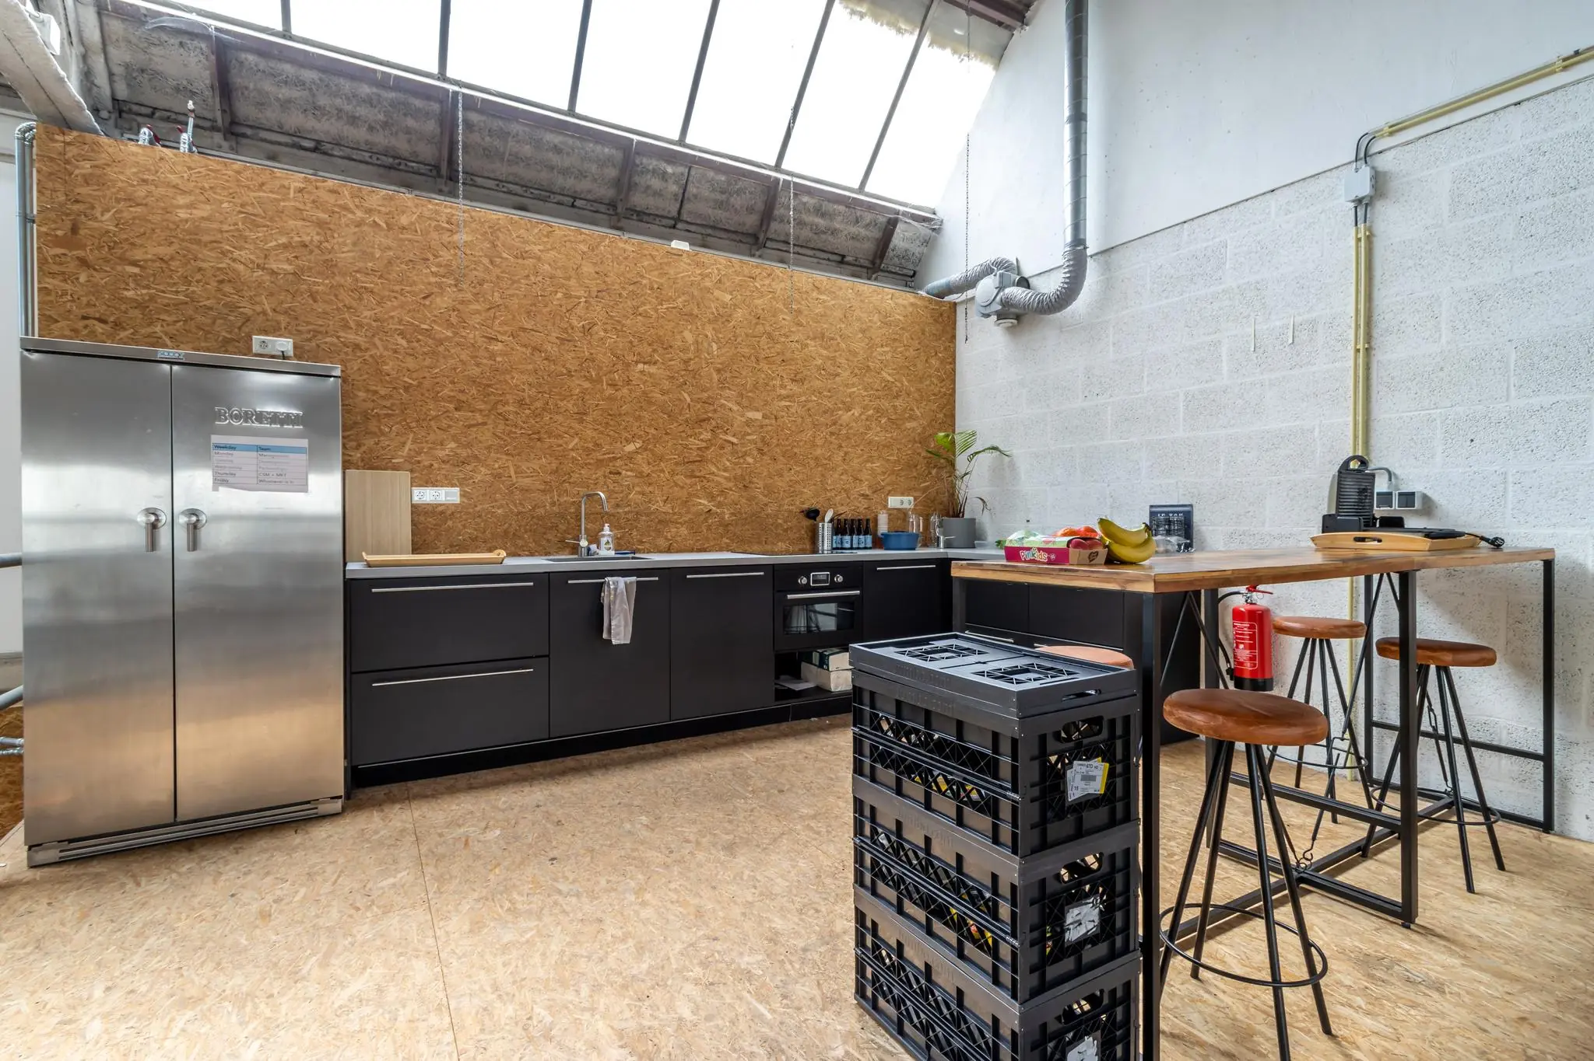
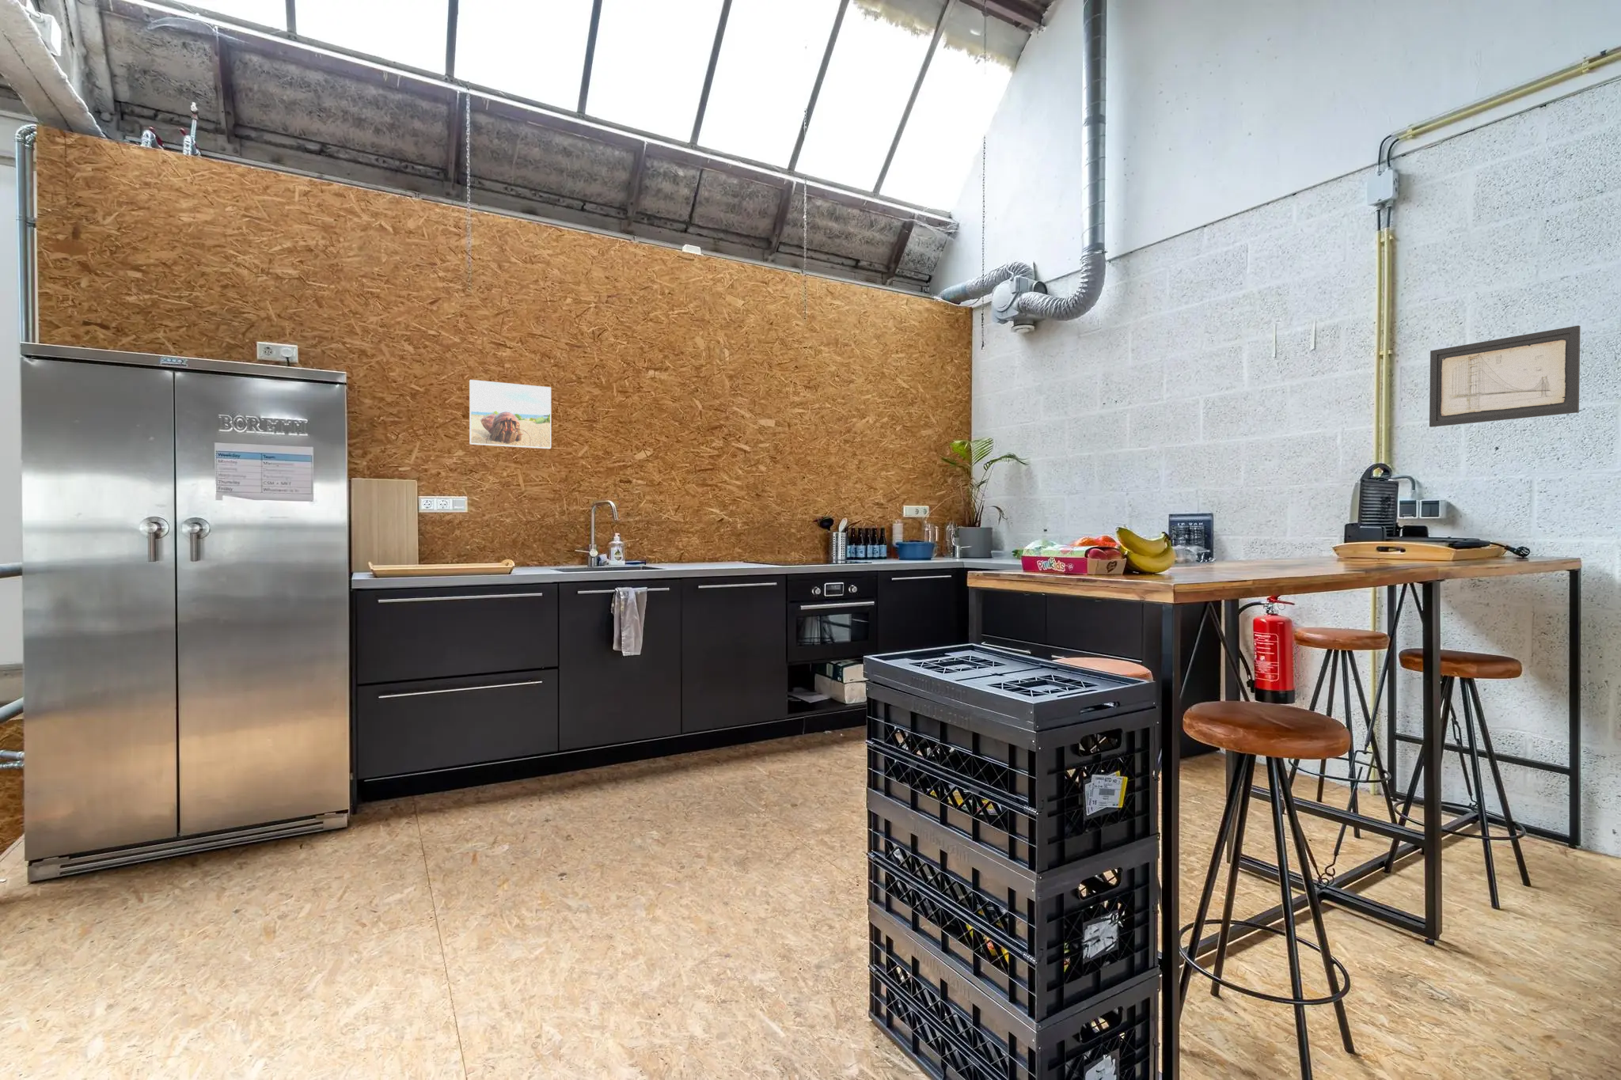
+ wall art [1428,325,1581,428]
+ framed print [469,378,552,450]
